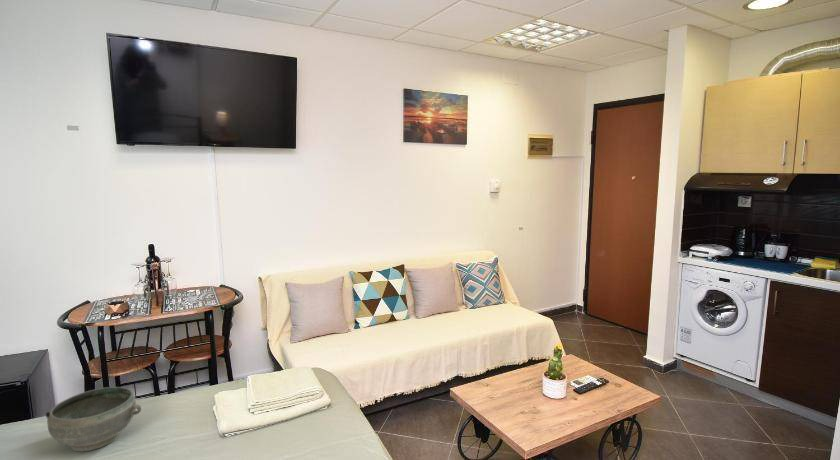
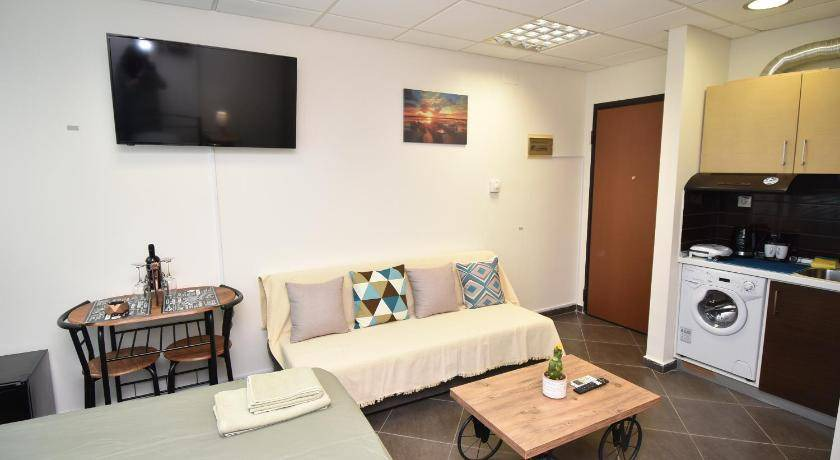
- bowl [45,386,142,453]
